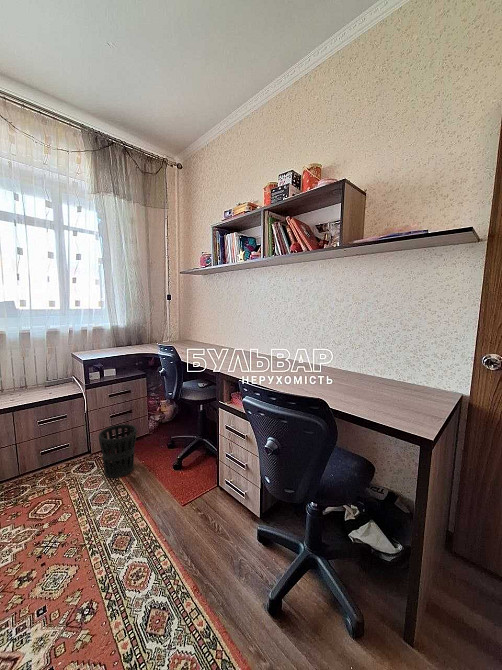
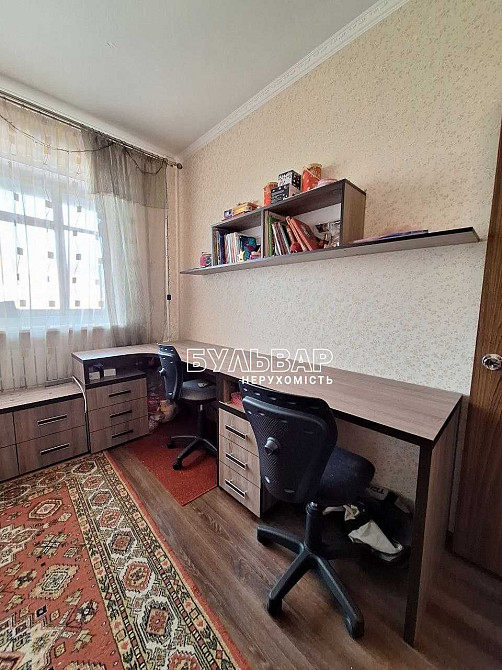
- wastebasket [98,423,138,479]
